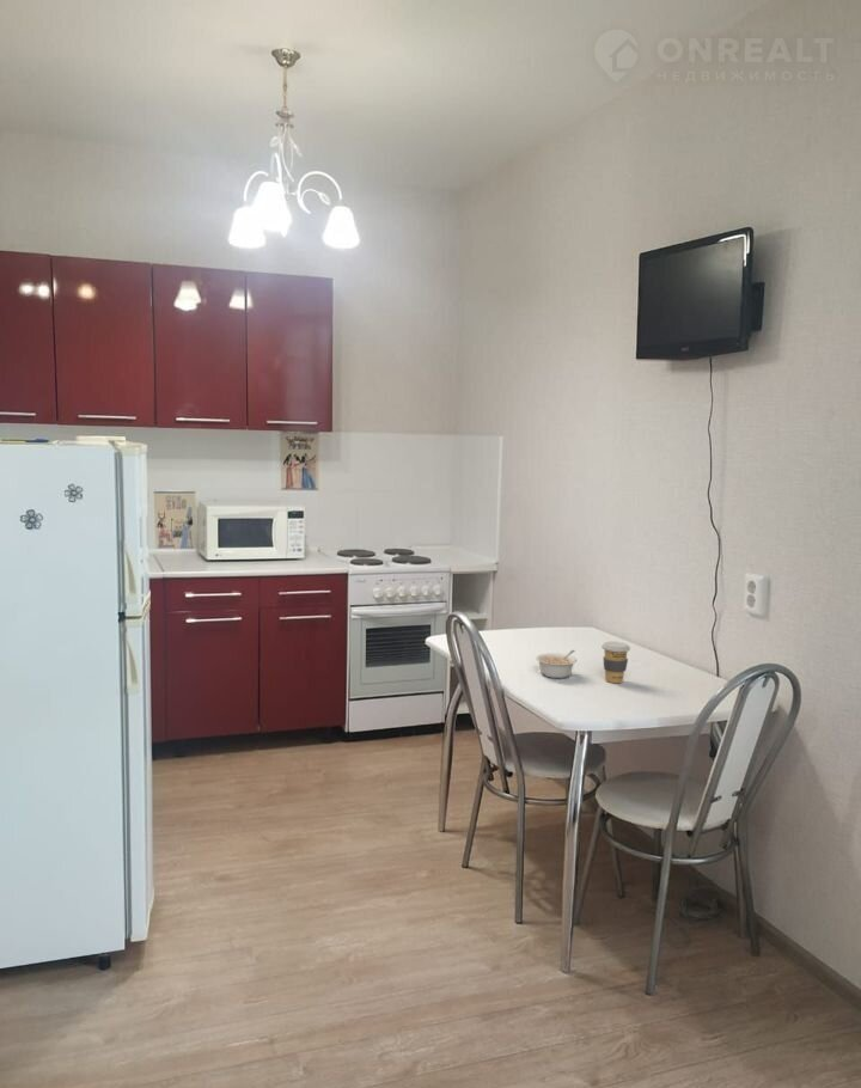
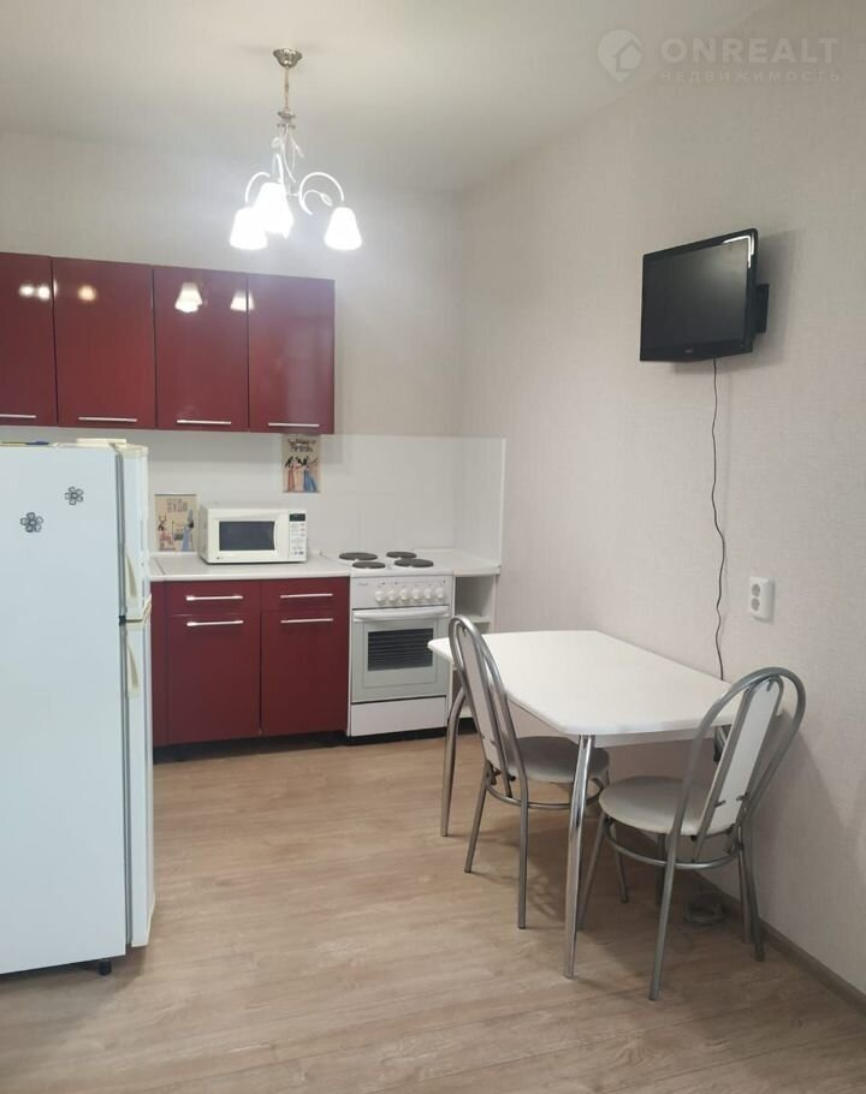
- legume [535,649,578,679]
- coffee cup [600,641,631,684]
